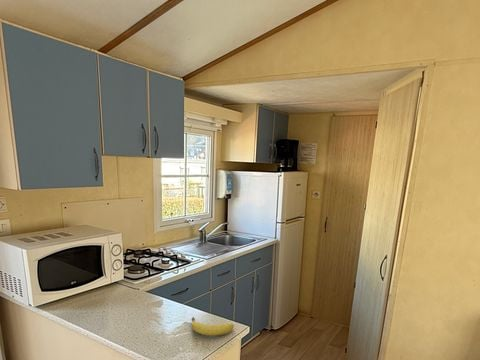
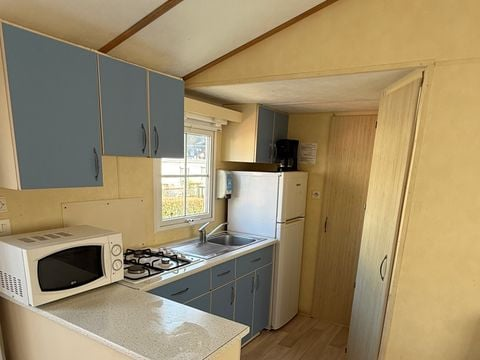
- fruit [191,316,235,337]
